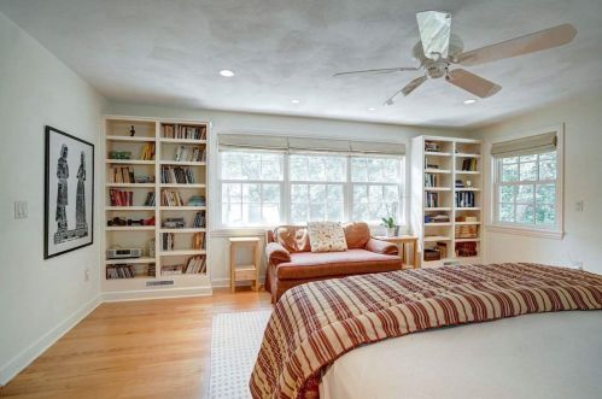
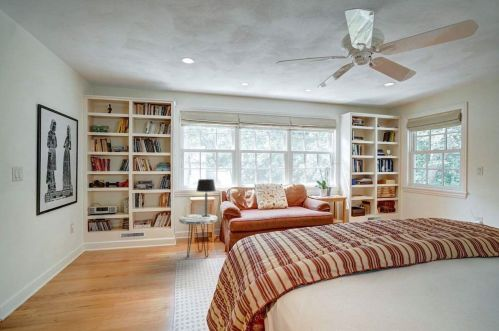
+ table lamp [196,178,217,217]
+ side table [178,213,218,258]
